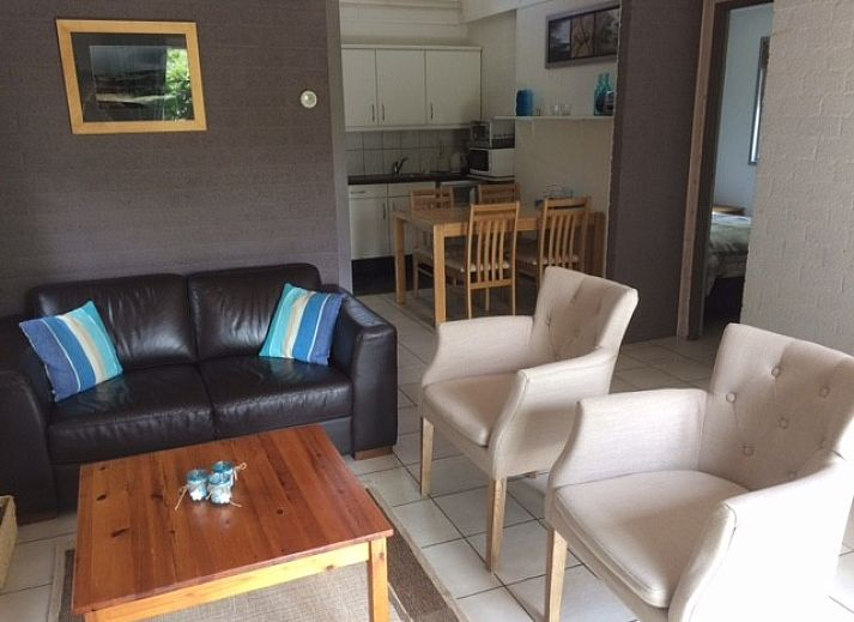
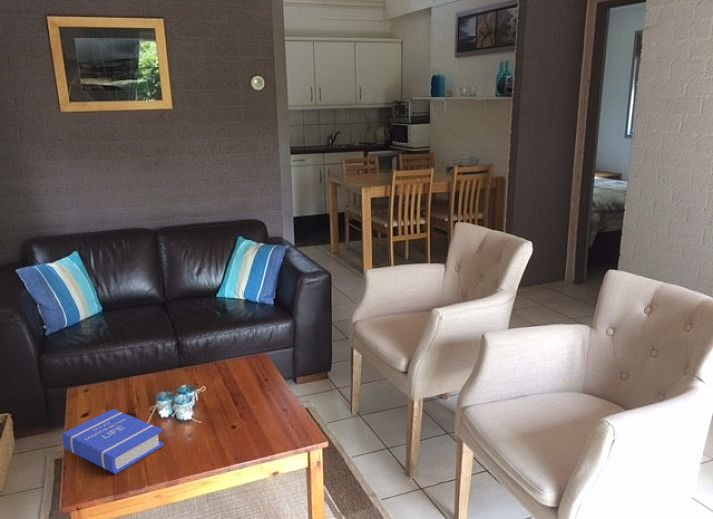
+ book [62,408,165,475]
